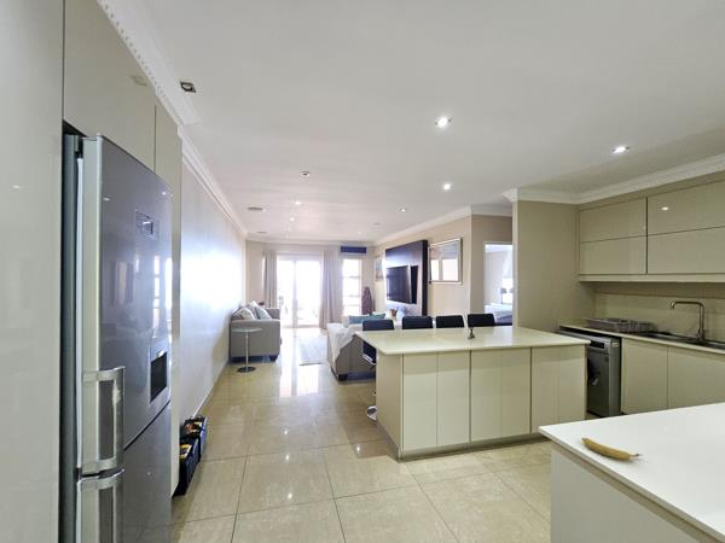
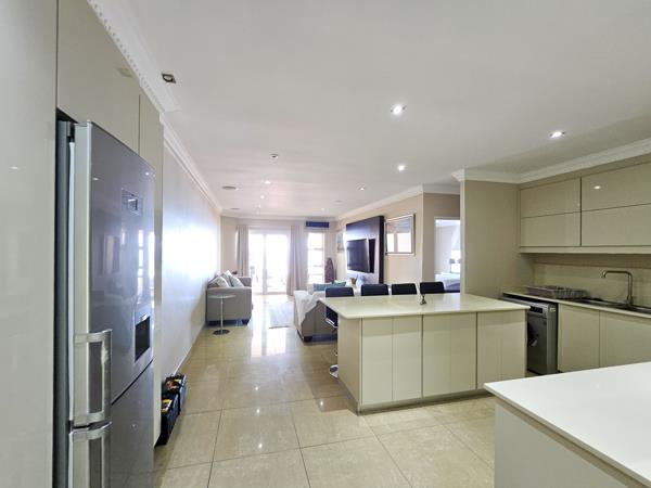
- banana [580,437,644,461]
